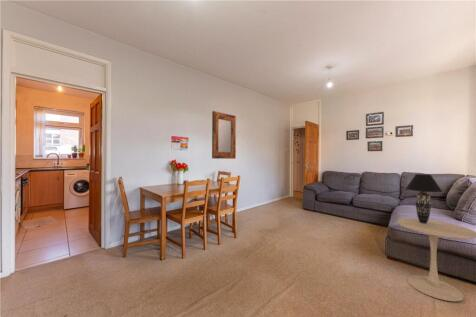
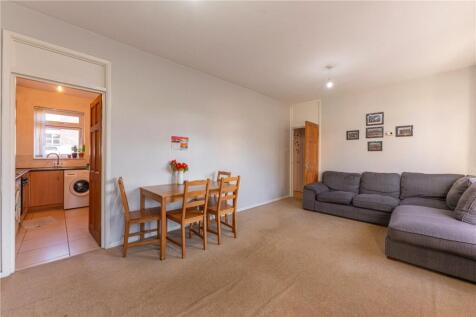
- side table [396,217,476,302]
- table lamp [404,173,444,224]
- home mirror [211,110,237,160]
